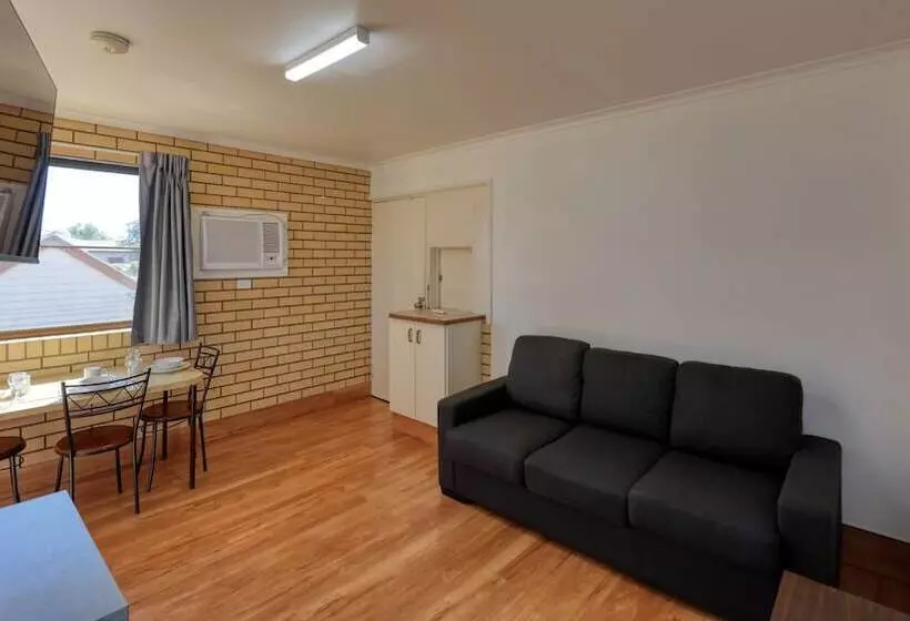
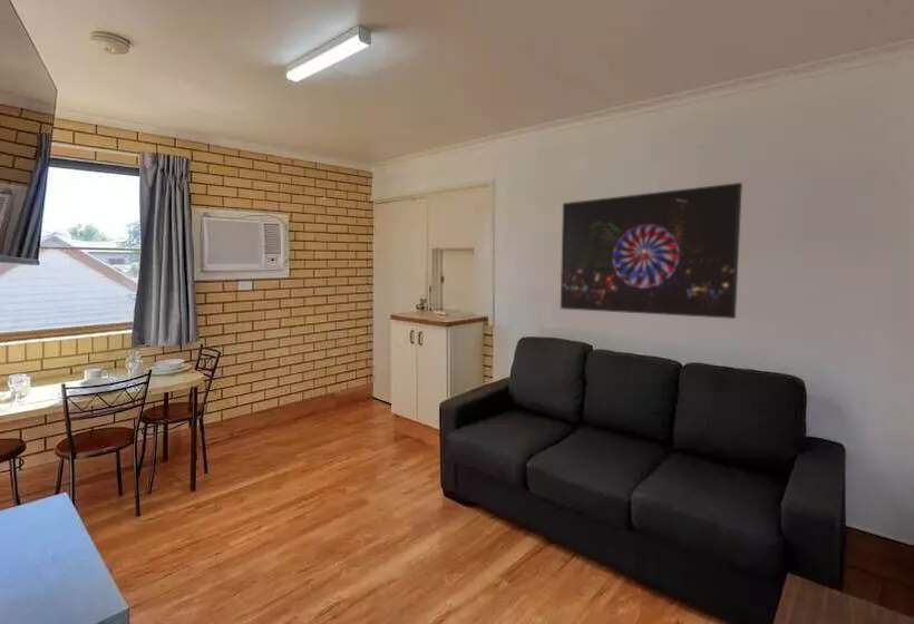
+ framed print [560,182,743,320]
